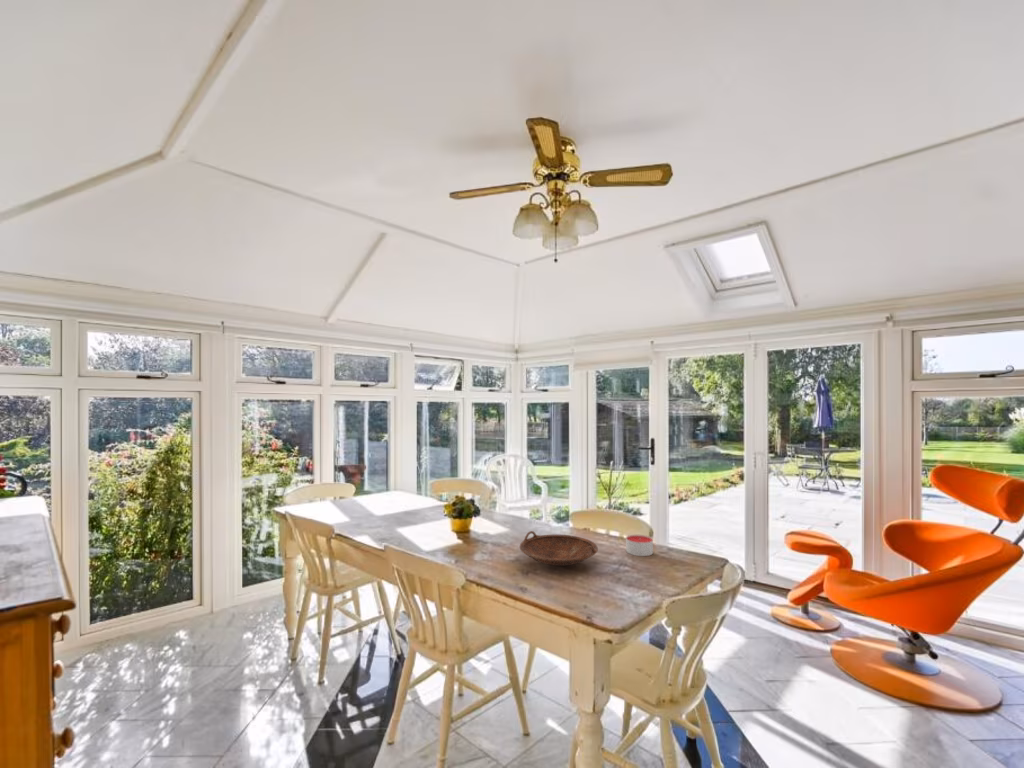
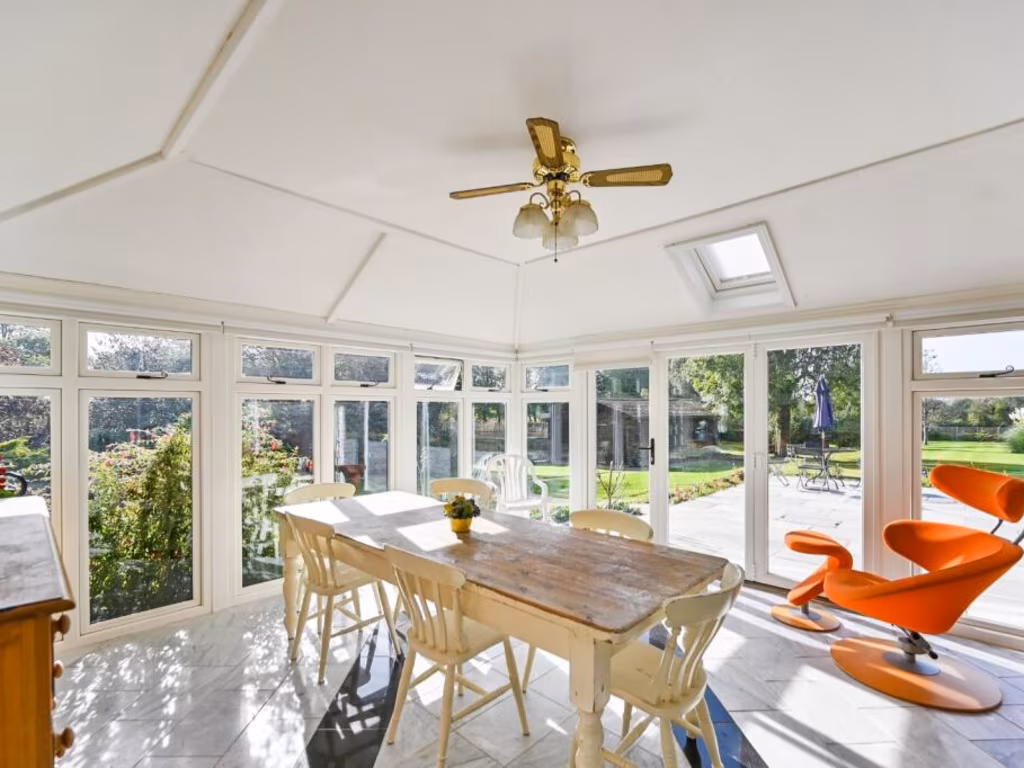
- candle [625,534,654,557]
- bowl [519,530,599,567]
